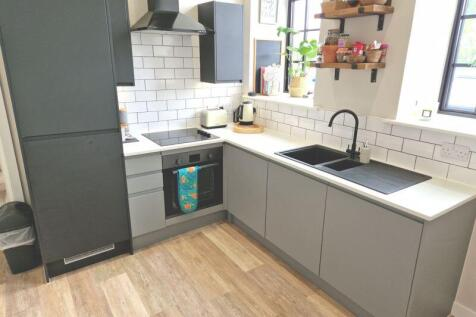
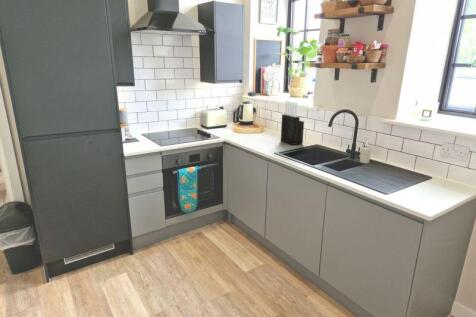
+ knife block [280,100,305,146]
